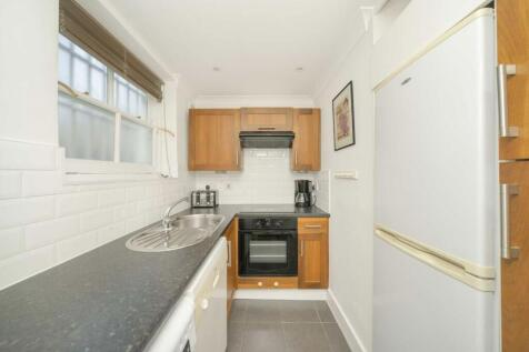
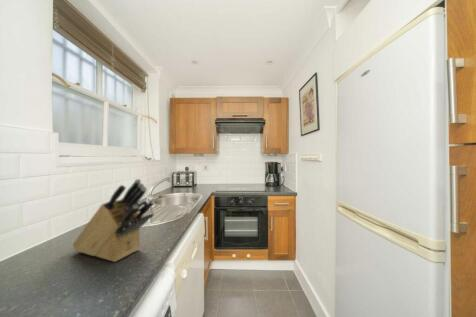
+ knife block [72,178,155,263]
